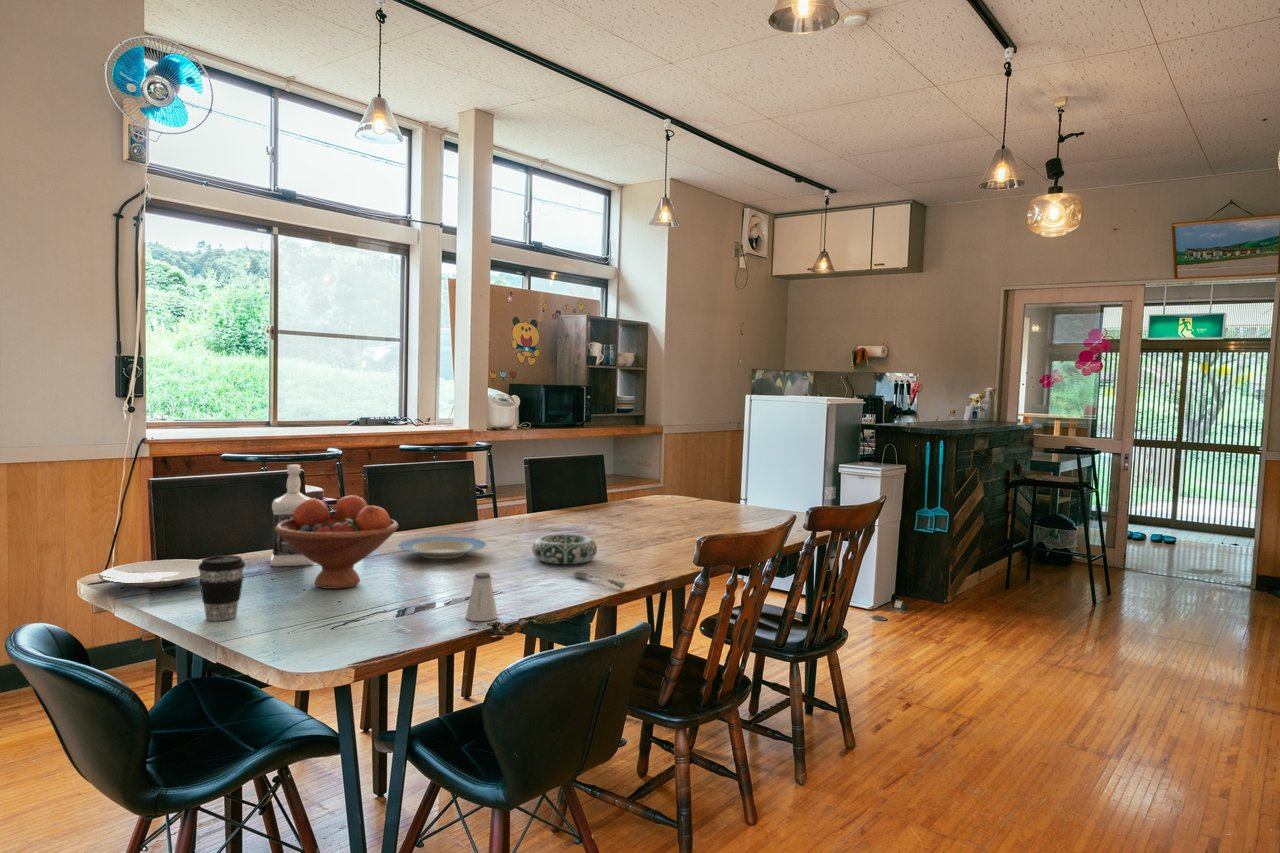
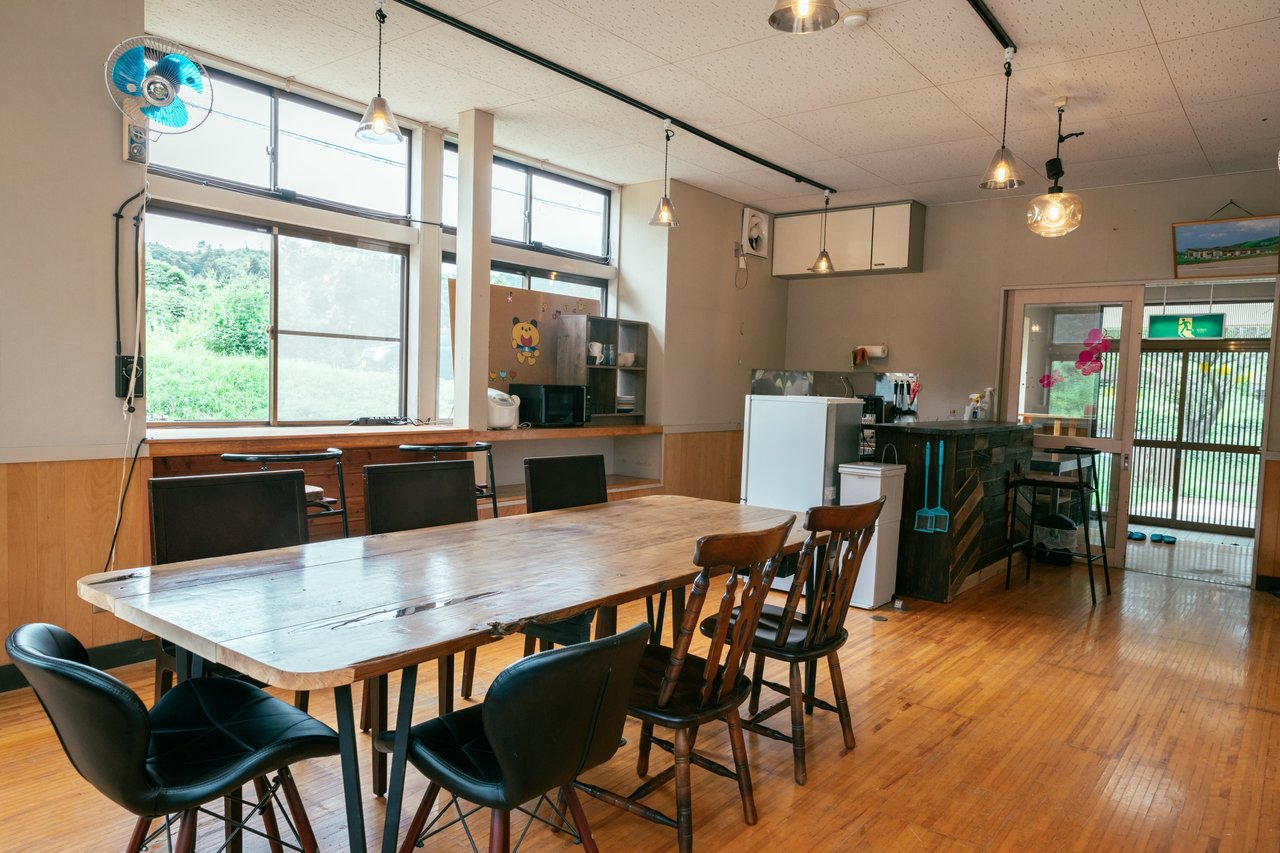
- plate [98,559,202,589]
- saltshaker [465,571,498,622]
- plate [397,535,488,560]
- fruit bowl [275,494,400,590]
- bottle [269,464,314,567]
- soupspoon [572,570,626,590]
- decorative bowl [531,533,598,565]
- coffee cup [198,554,246,622]
